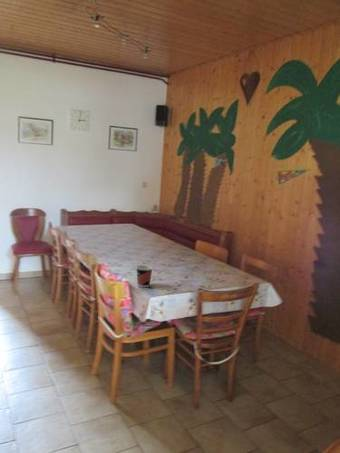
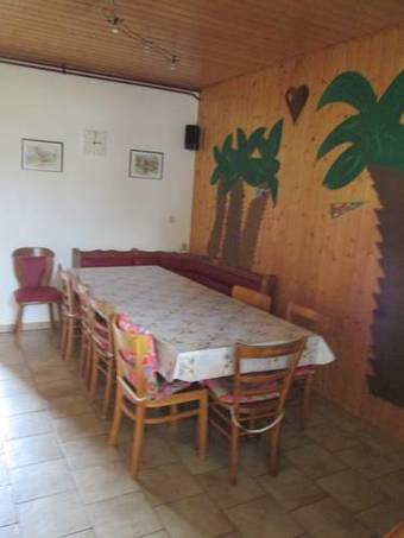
- cup [135,264,154,288]
